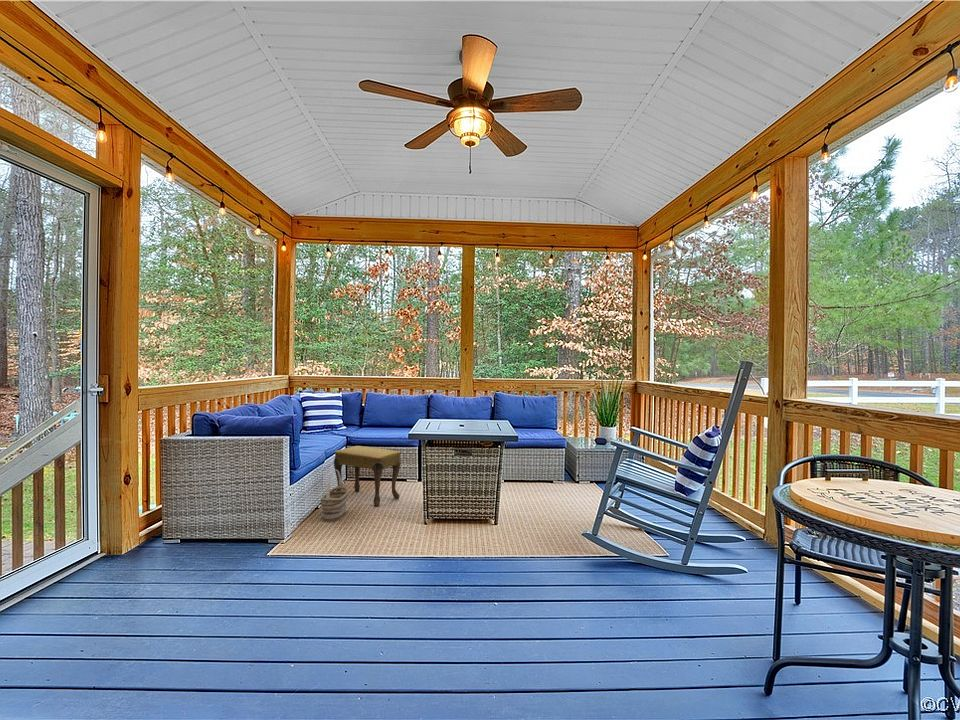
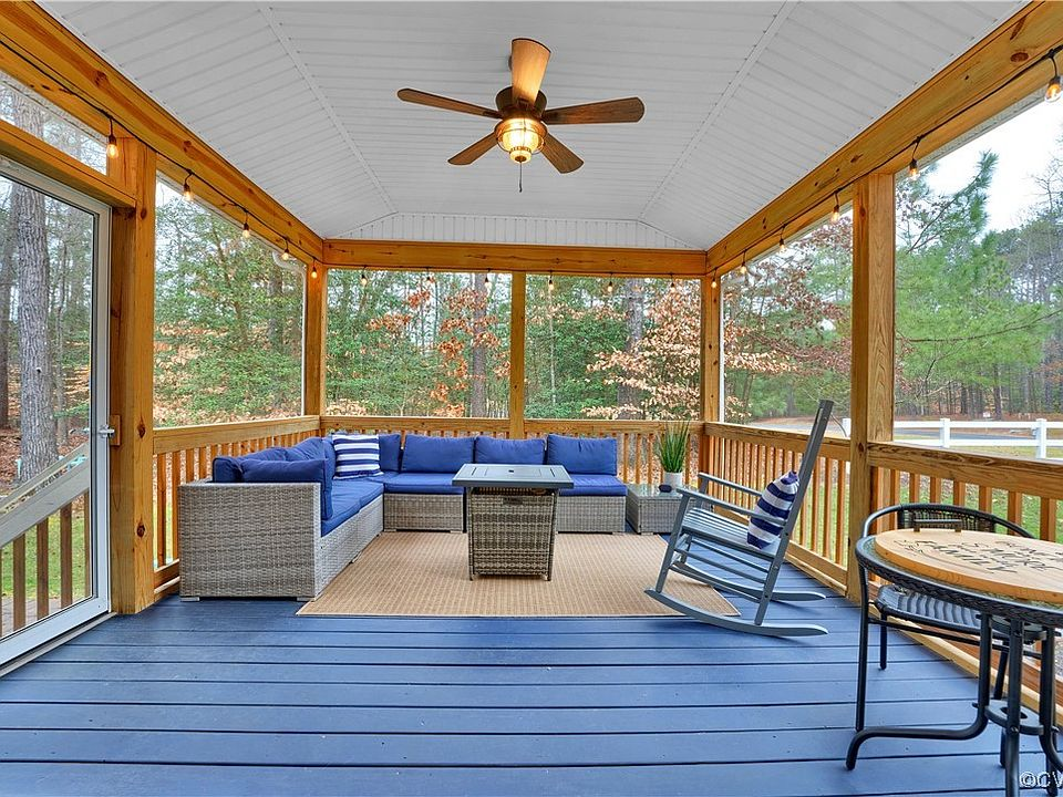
- footstool [333,445,401,507]
- basket [320,469,349,523]
